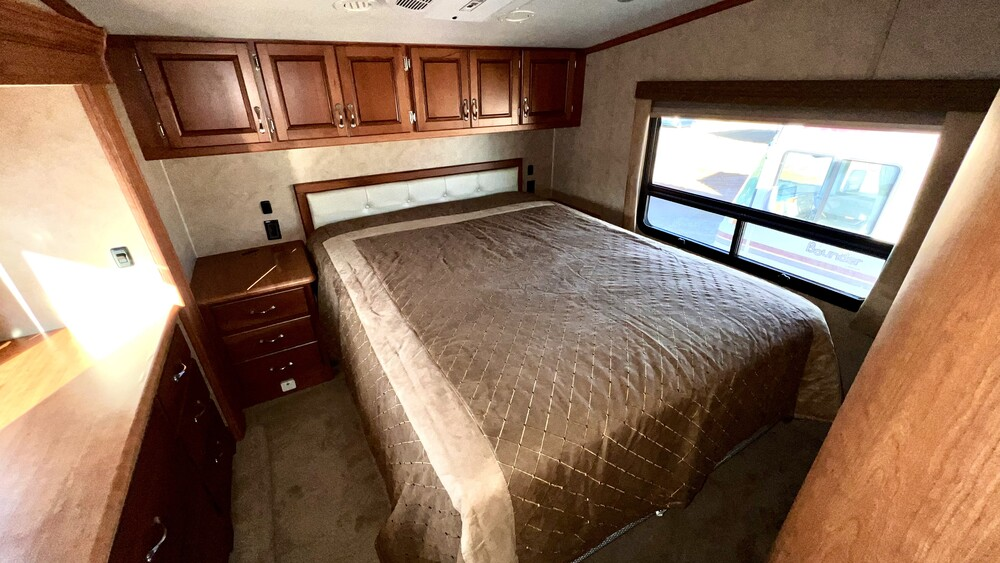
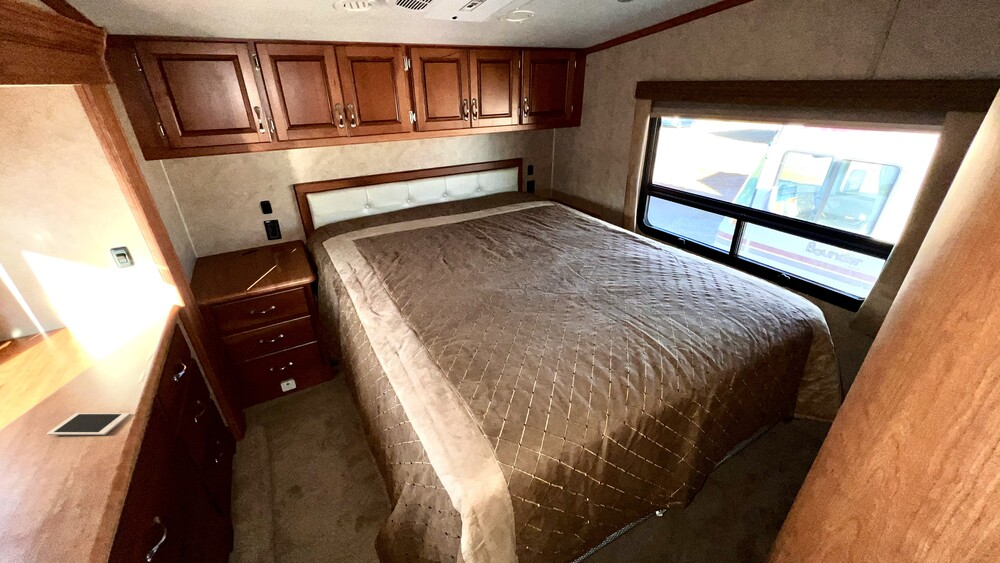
+ cell phone [46,412,131,436]
